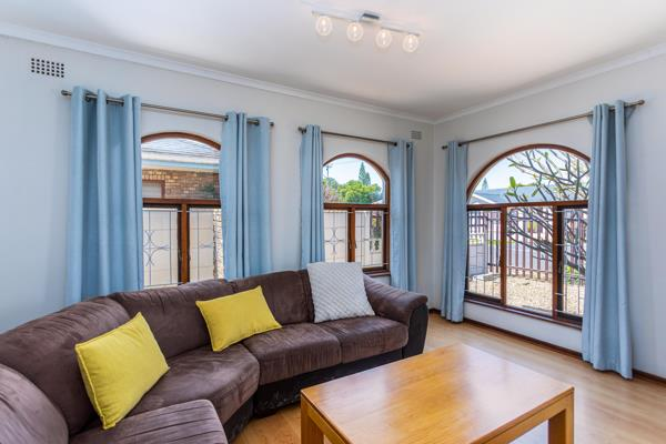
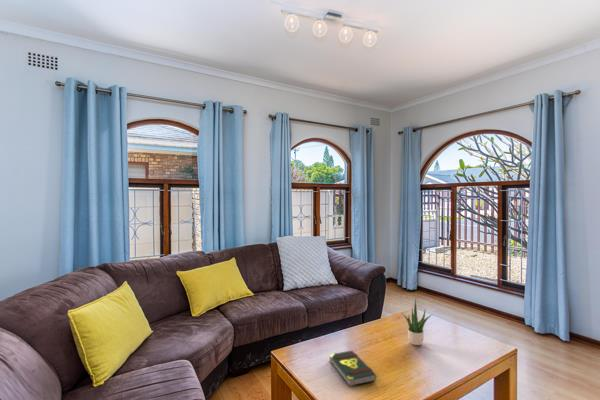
+ book [328,350,377,388]
+ potted plant [401,297,434,346]
